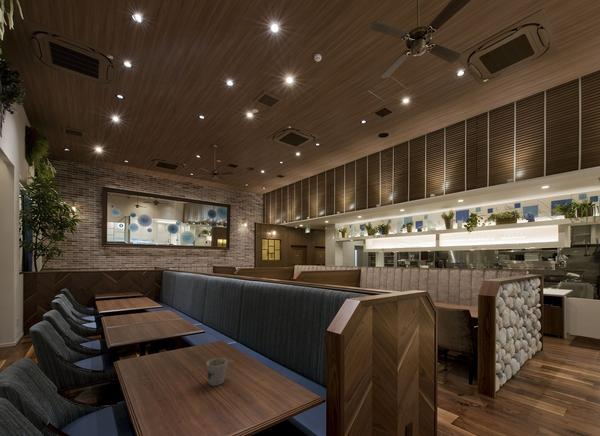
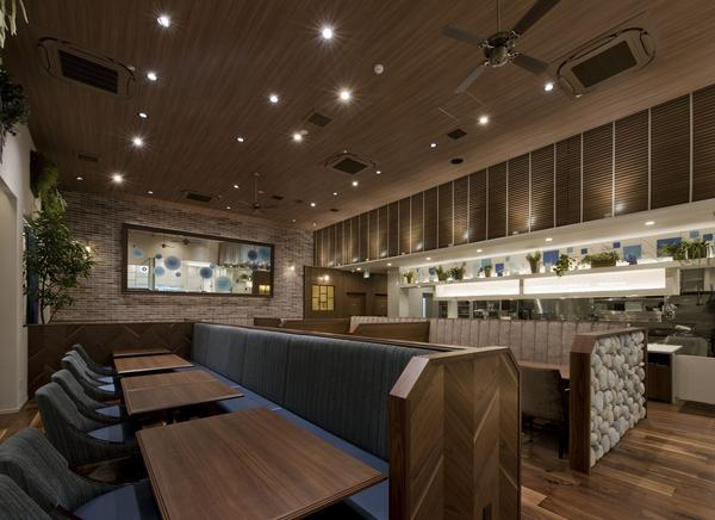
- mug [205,357,235,387]
